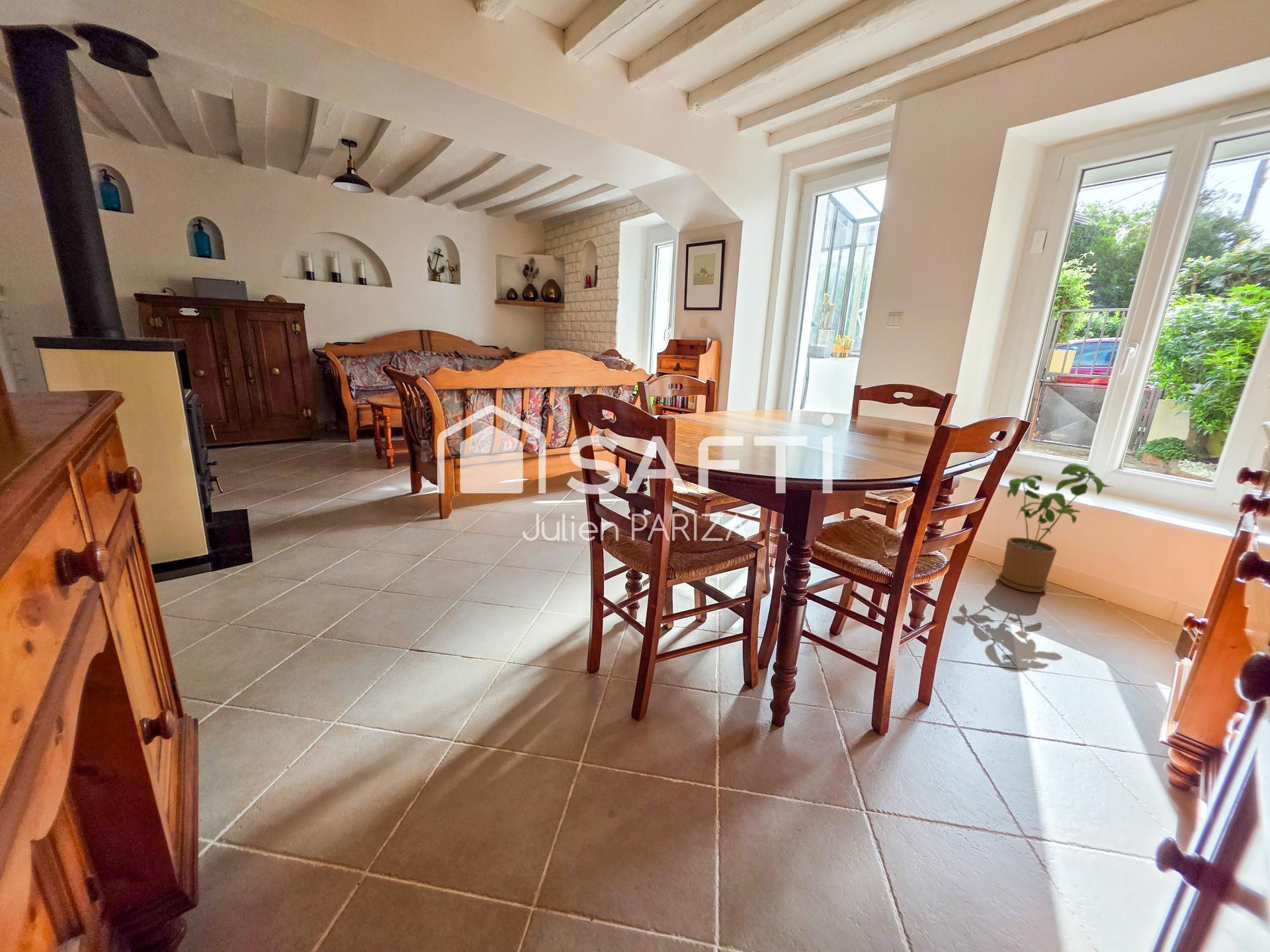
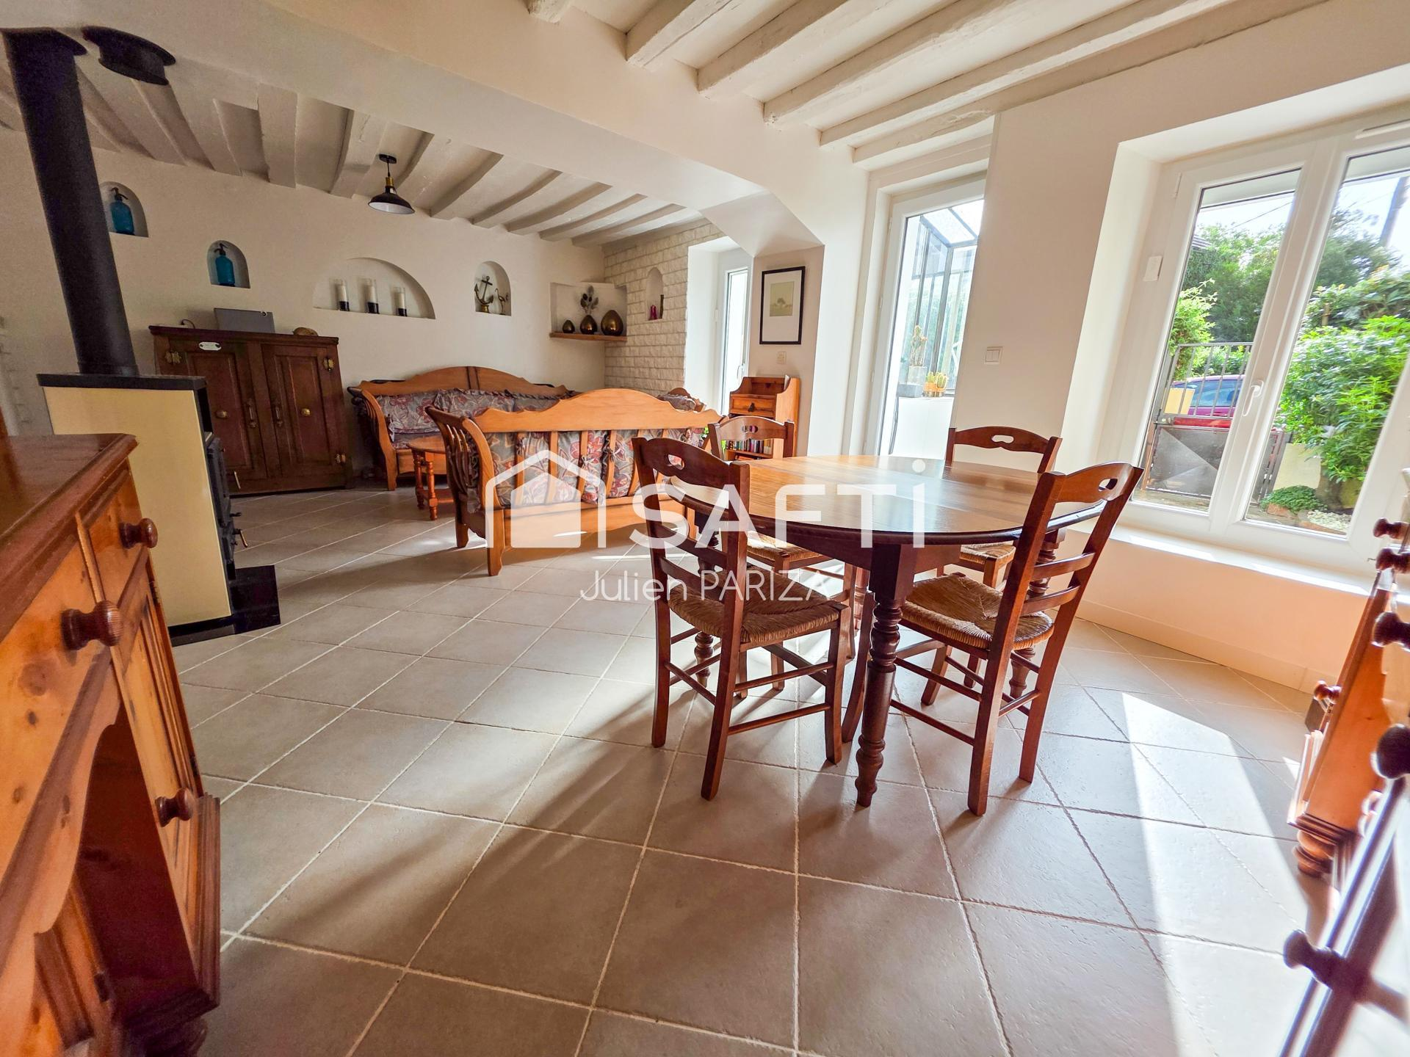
- house plant [997,463,1113,593]
